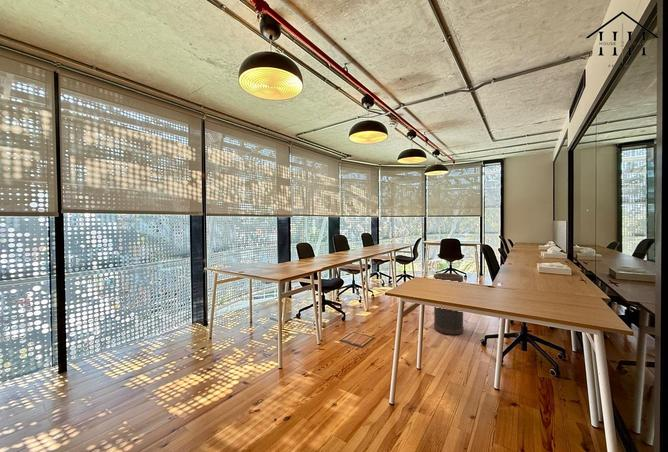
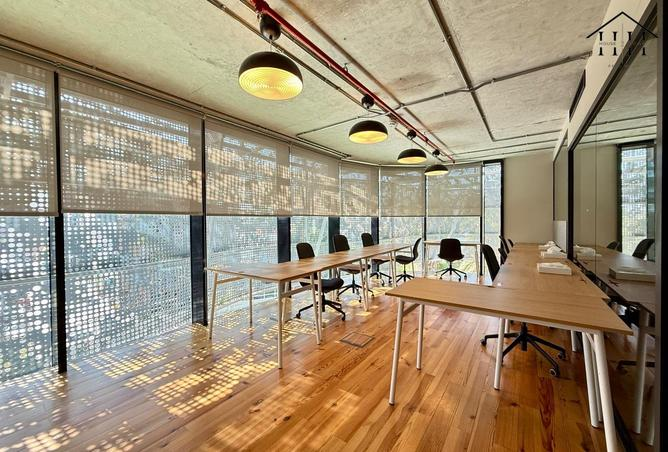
- trash can [433,272,465,335]
